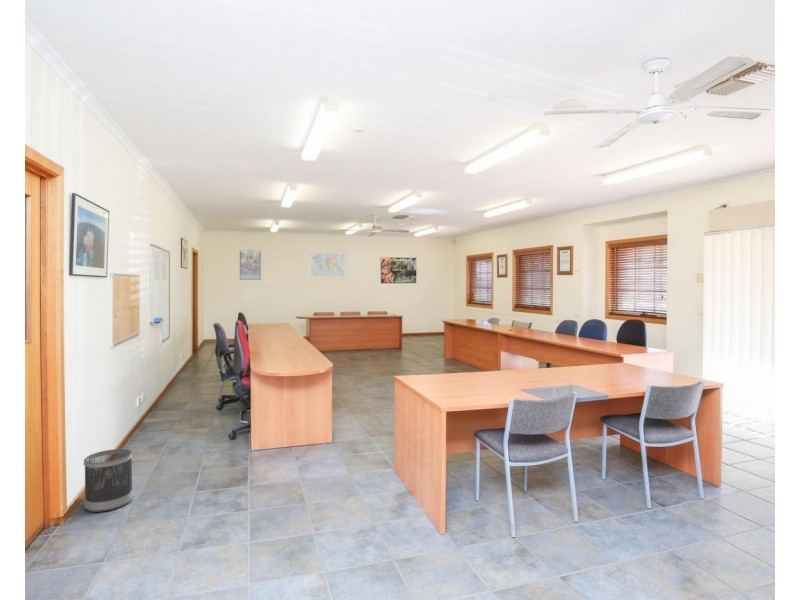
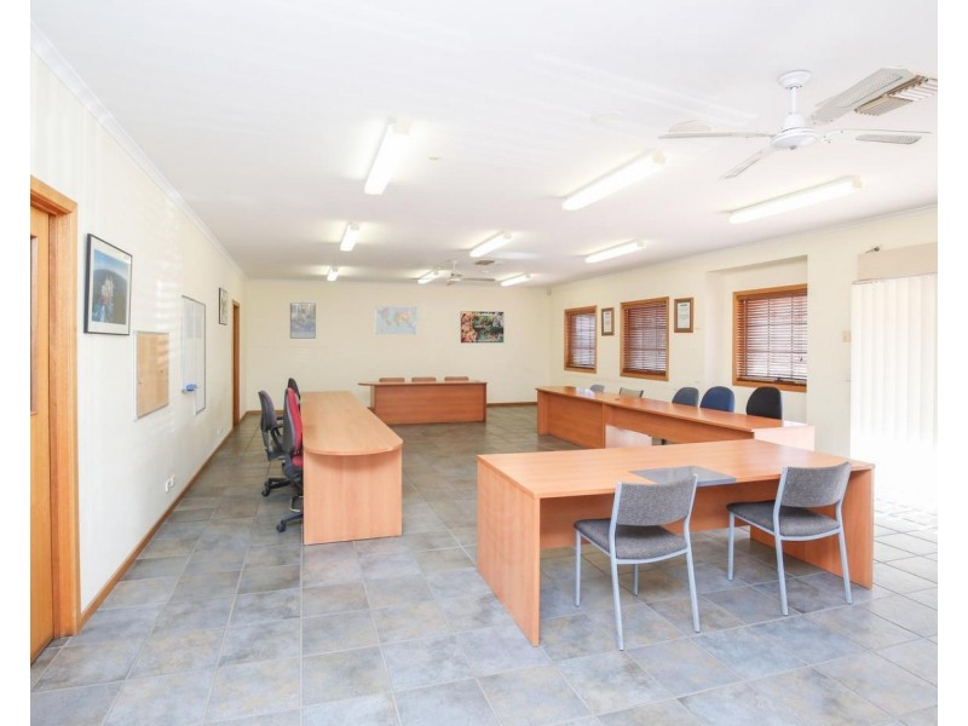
- wastebasket [83,448,134,513]
